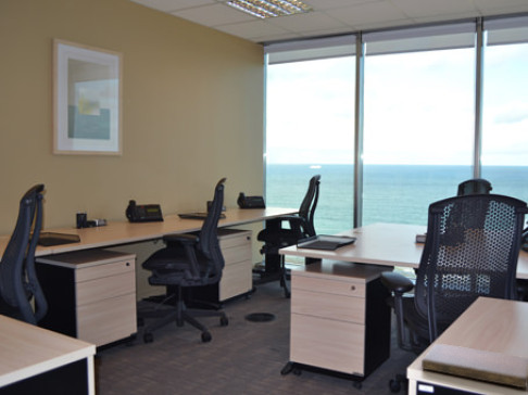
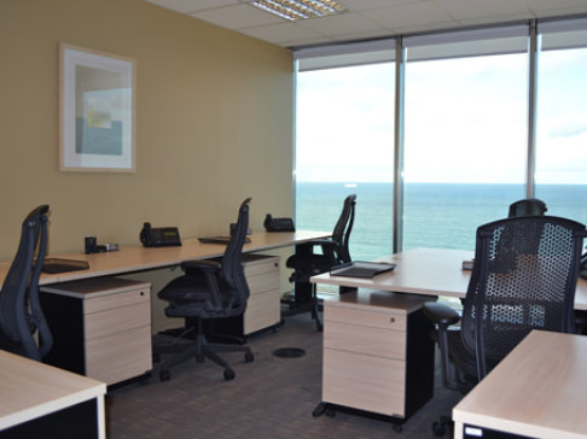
- notebook [420,343,528,390]
